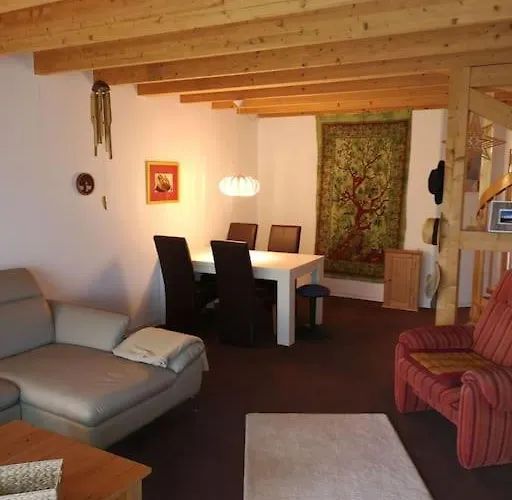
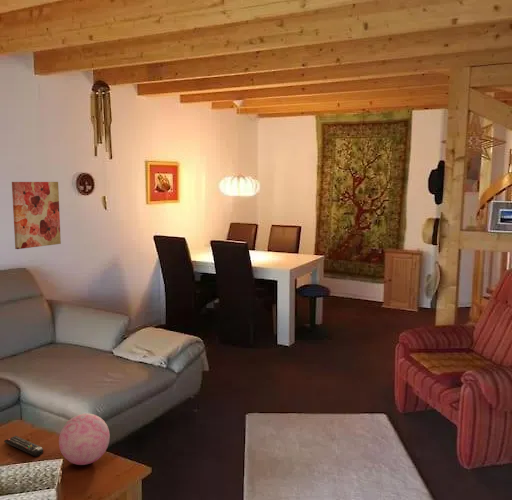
+ decorative orb [58,413,111,466]
+ wall art [11,181,62,250]
+ remote control [3,435,44,457]
